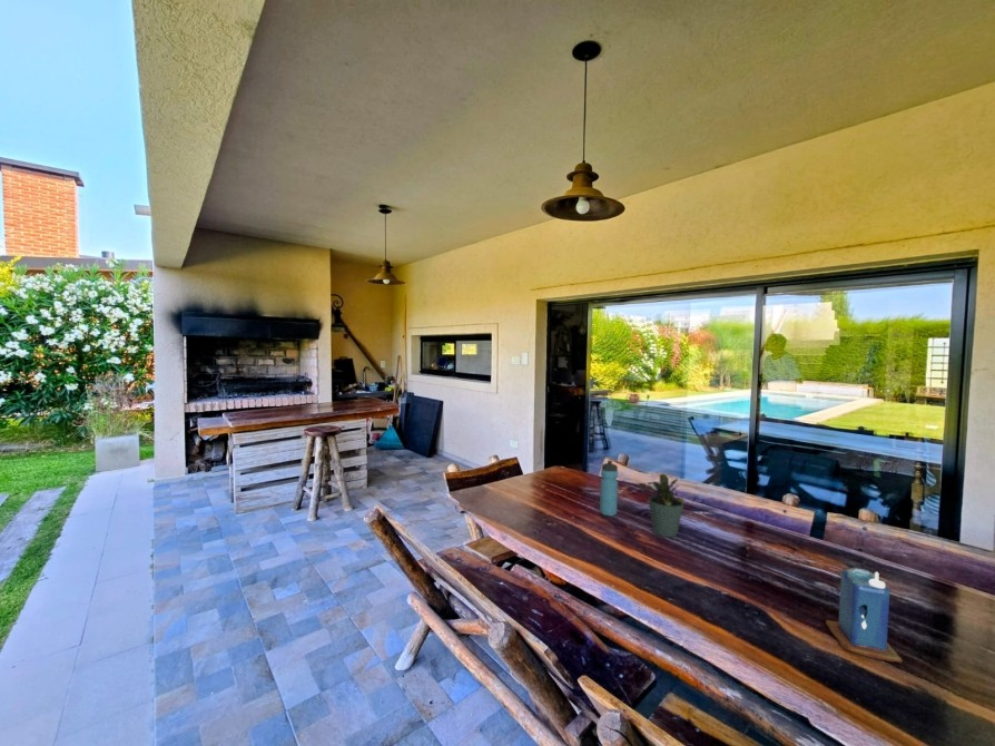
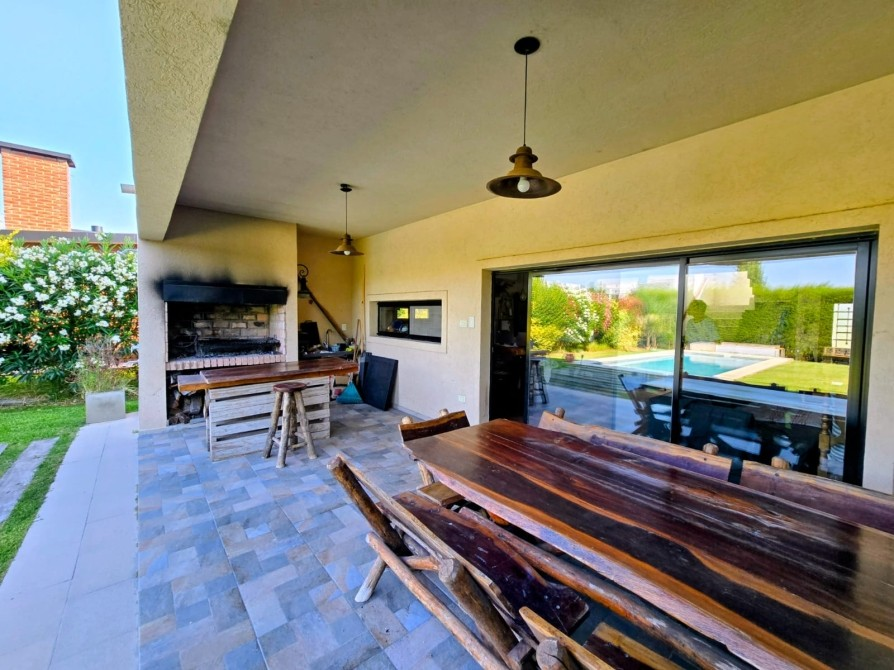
- water bottle [599,460,619,517]
- potted plant [637,473,686,538]
- candle [825,567,903,664]
